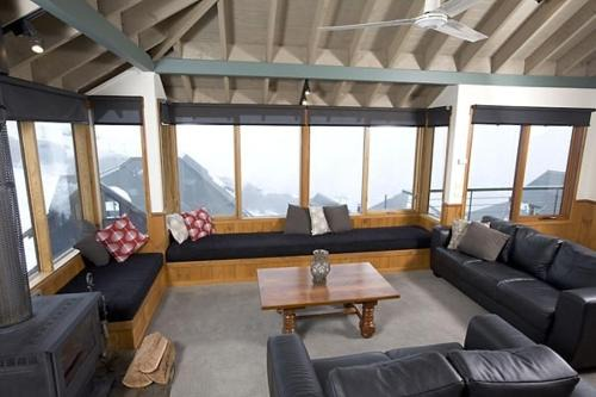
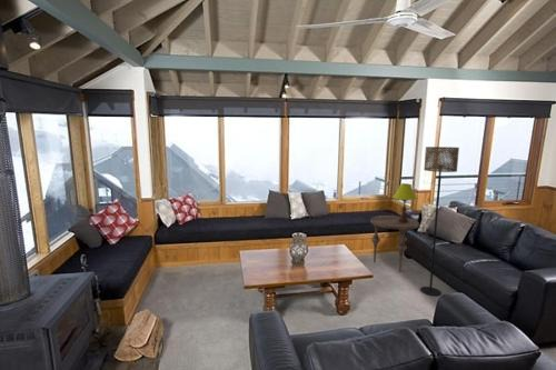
+ table lamp [391,182,418,223]
+ floor lamp [419,146,460,297]
+ side table [369,214,420,272]
